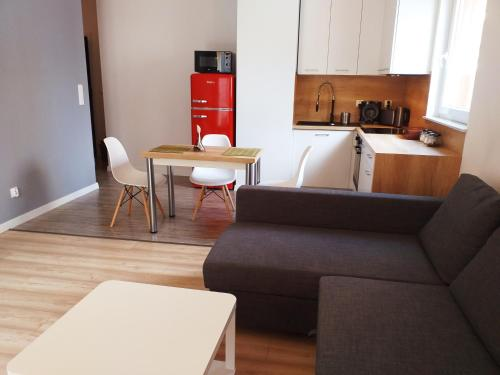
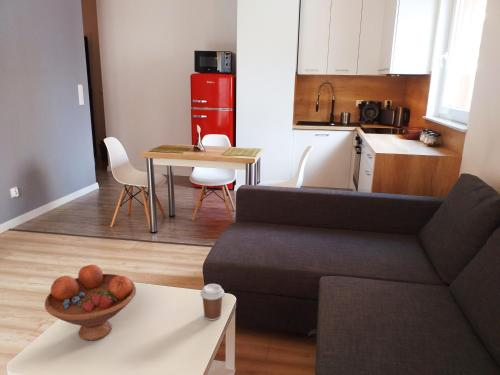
+ coffee cup [200,283,225,321]
+ fruit bowl [44,264,137,342]
